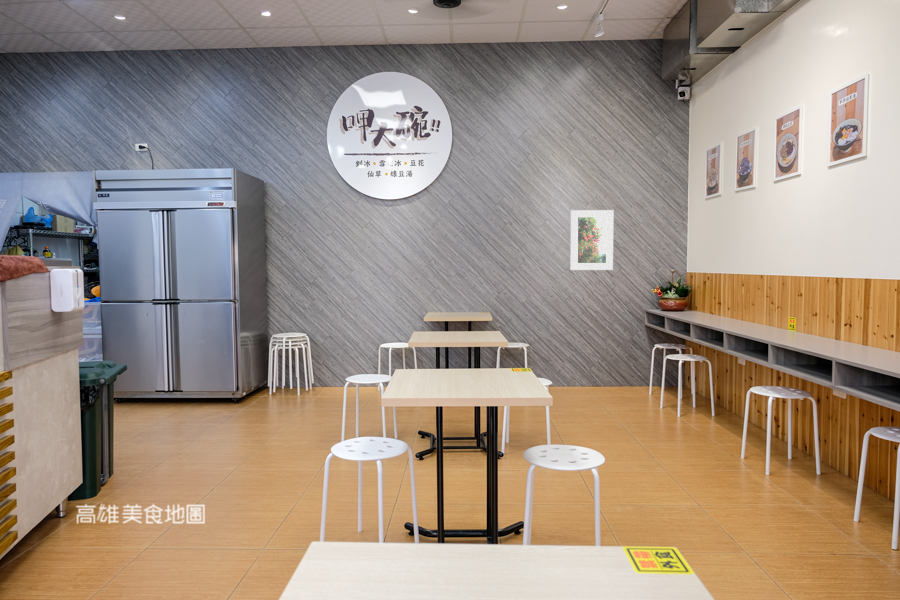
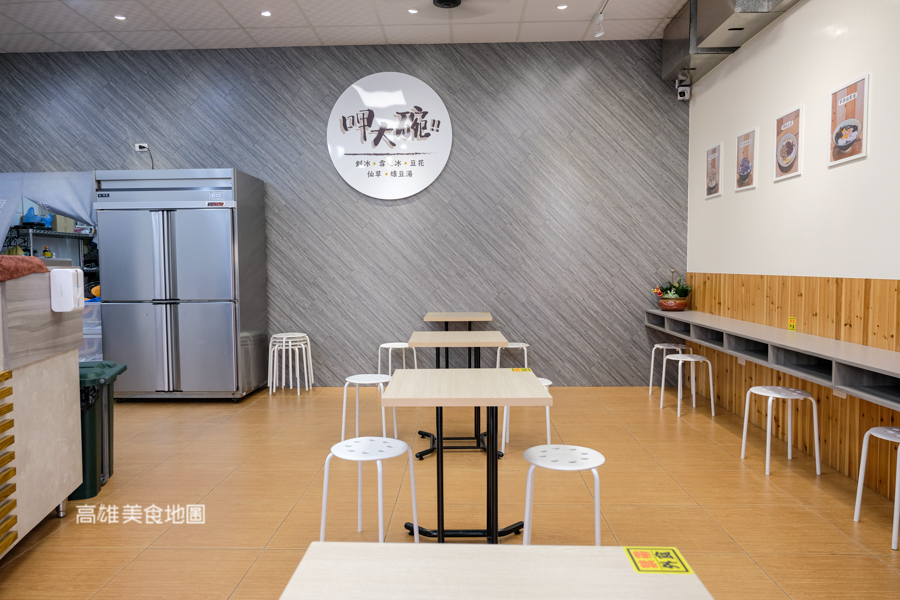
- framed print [570,209,615,271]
